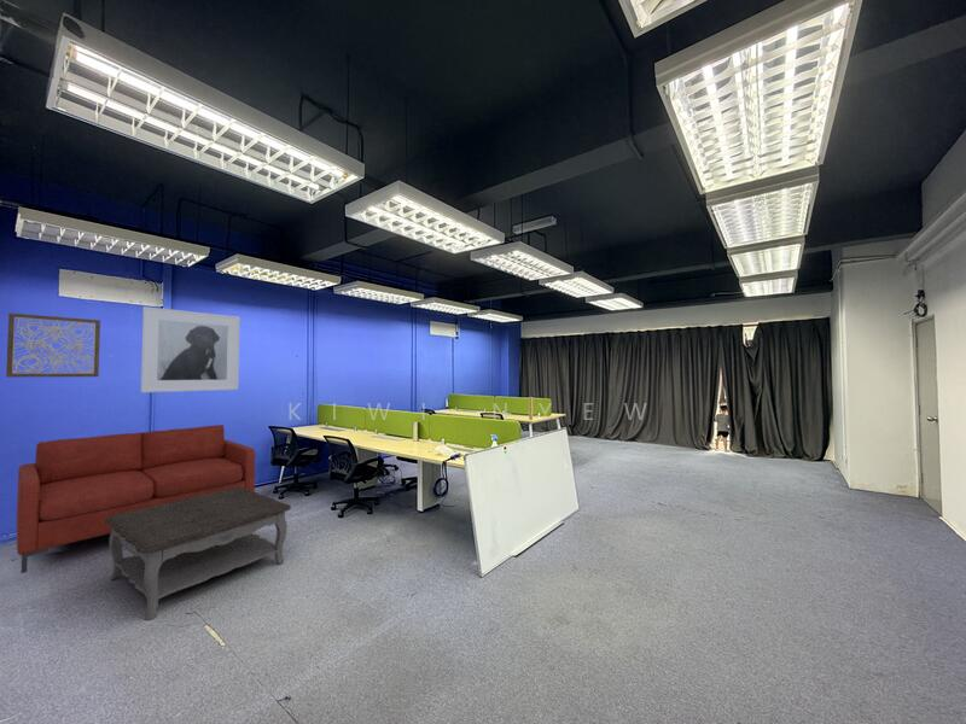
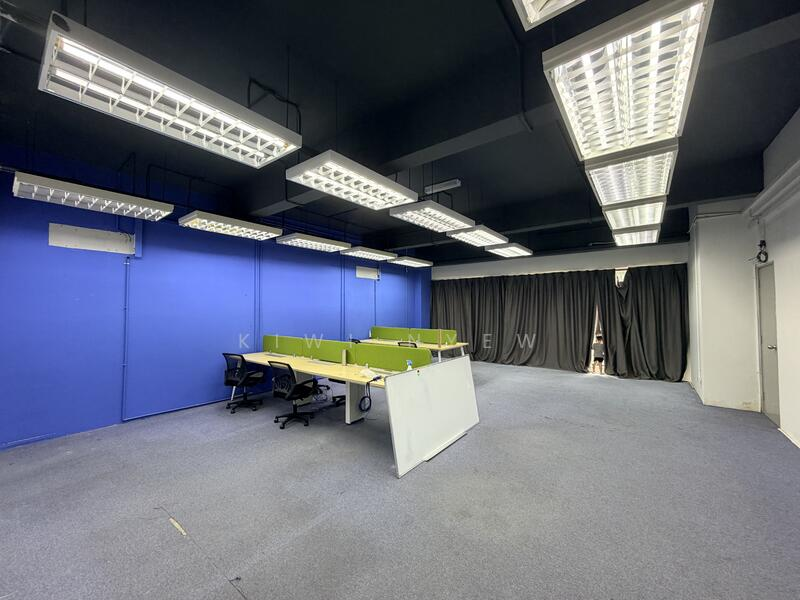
- wall art [5,311,101,378]
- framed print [140,305,242,393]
- coffee table [104,487,292,621]
- sofa [16,424,256,574]
